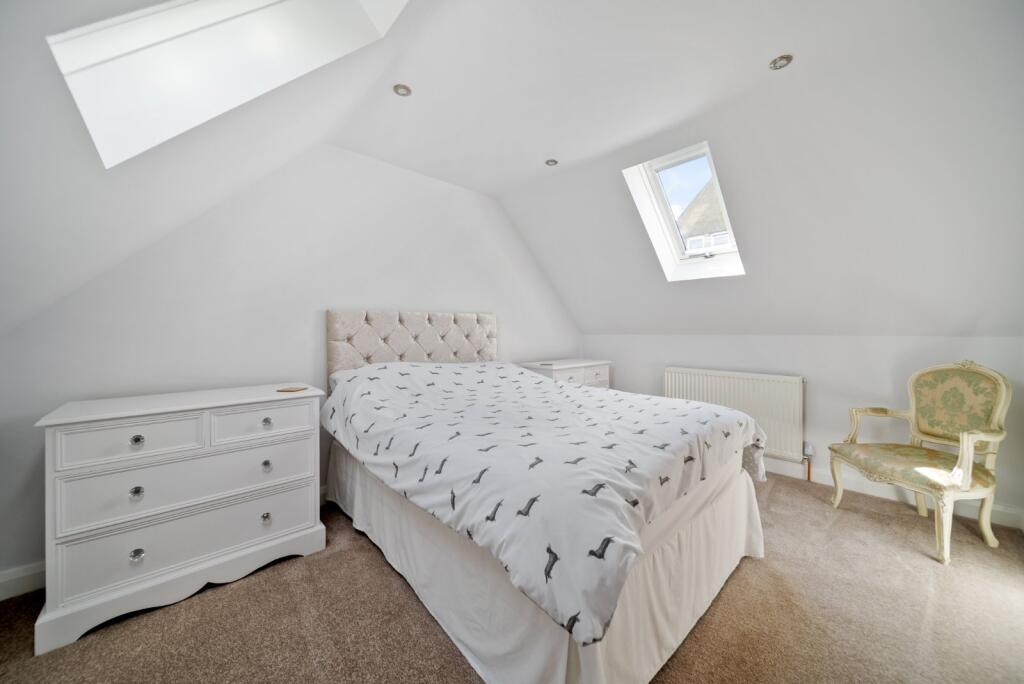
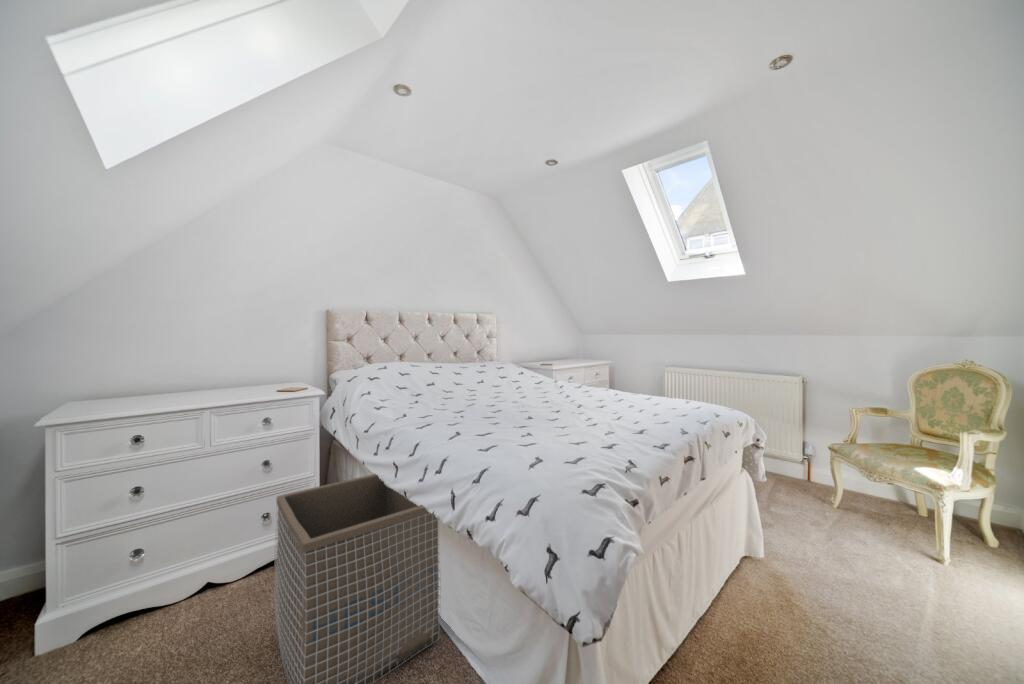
+ laundry basket [273,473,442,684]
